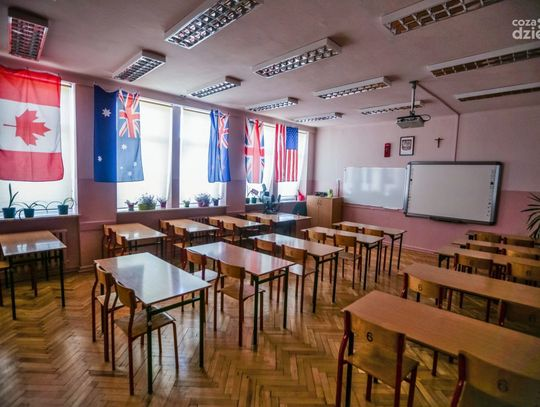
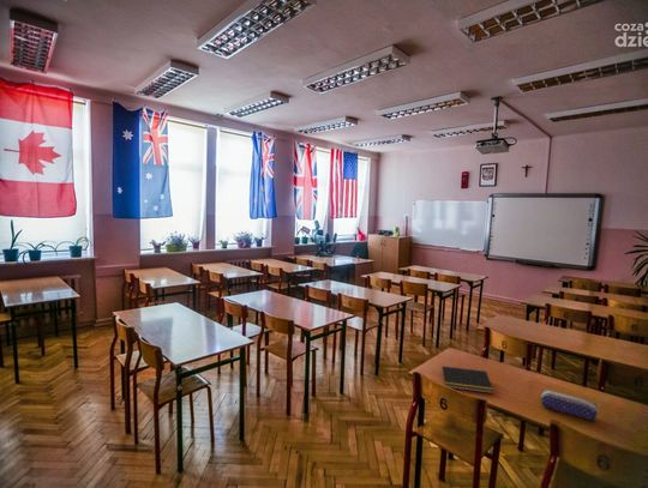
+ pencil case [539,388,599,422]
+ notepad [439,366,494,394]
